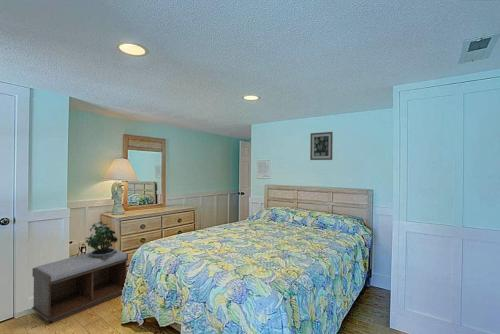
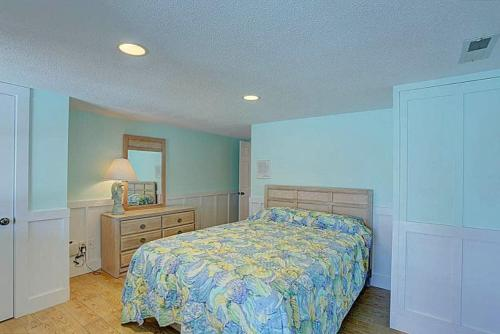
- wall art [309,131,334,161]
- potted plant [85,221,119,259]
- bench [31,247,129,324]
